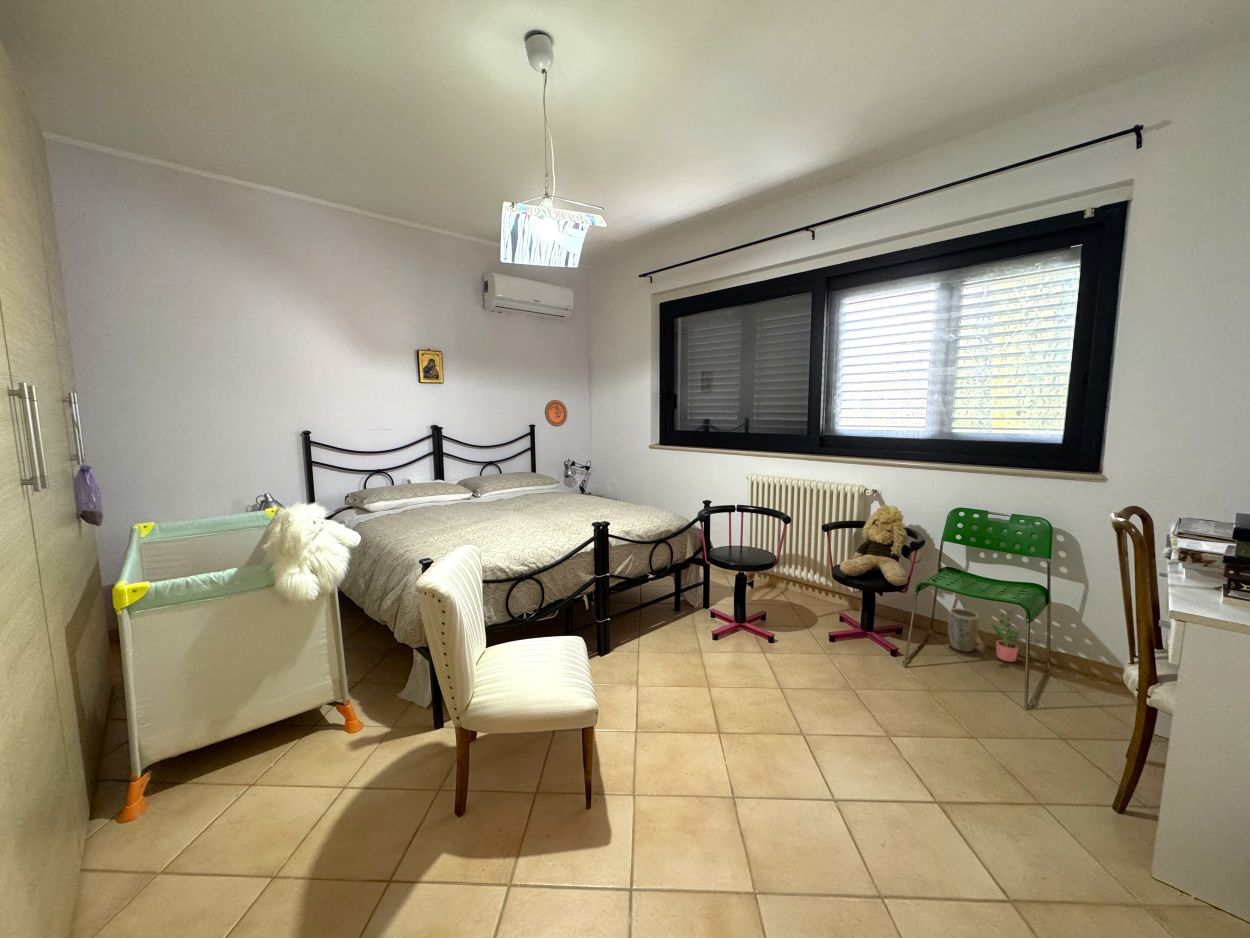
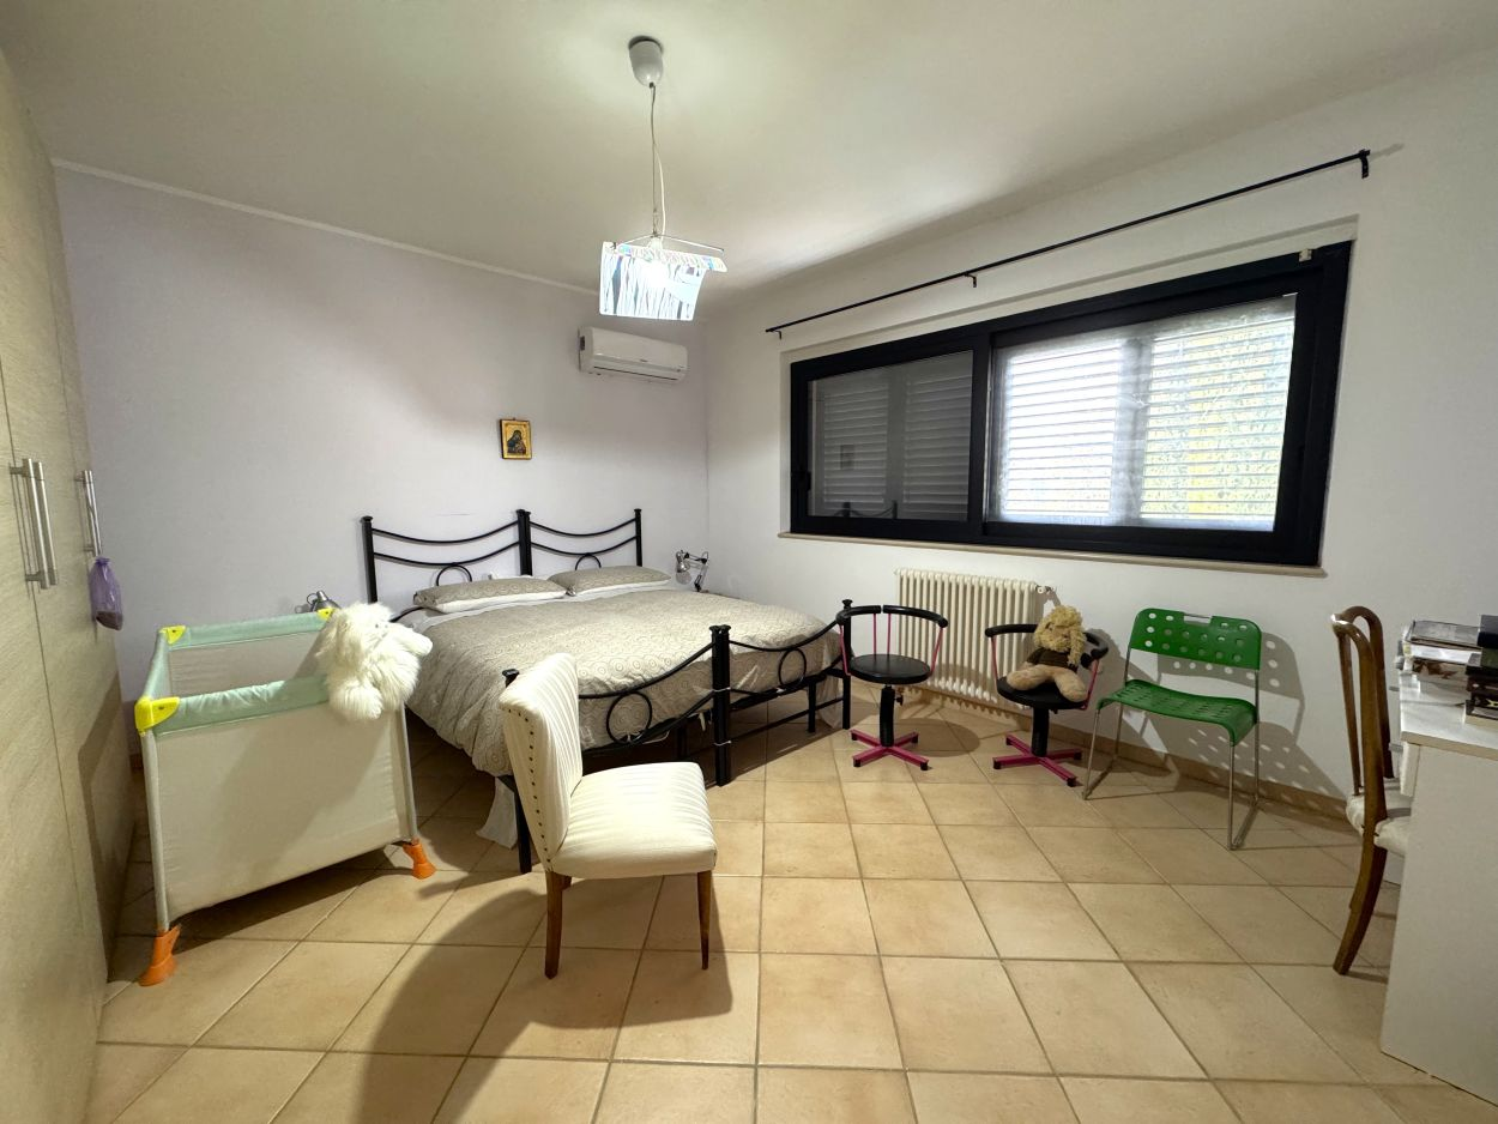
- decorative plate [544,399,568,428]
- potted plant [990,609,1042,663]
- plant pot [947,607,980,653]
